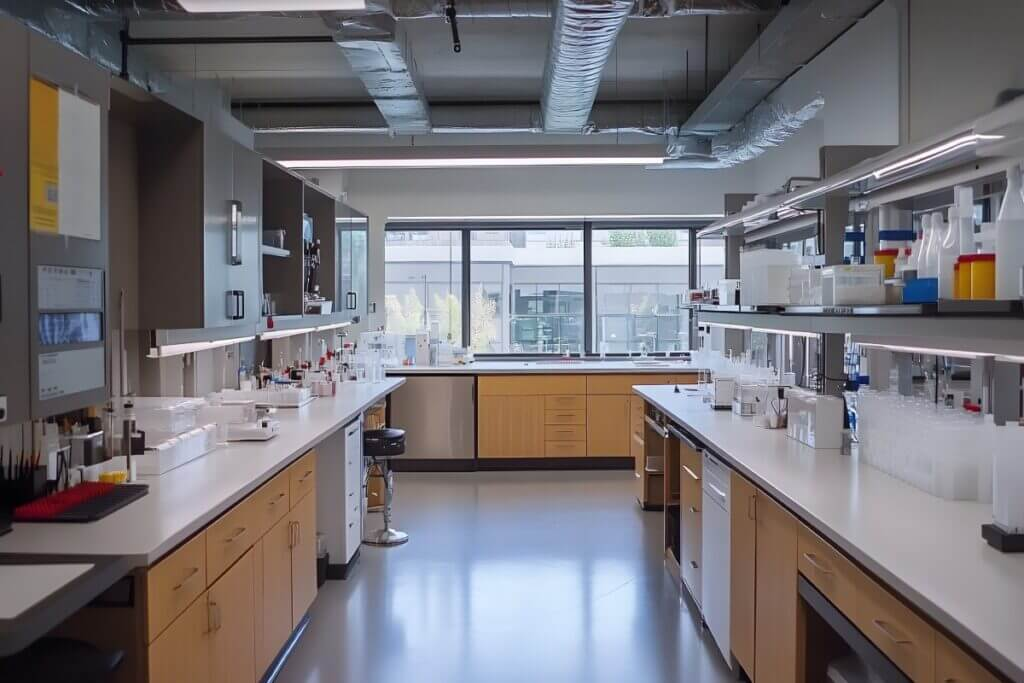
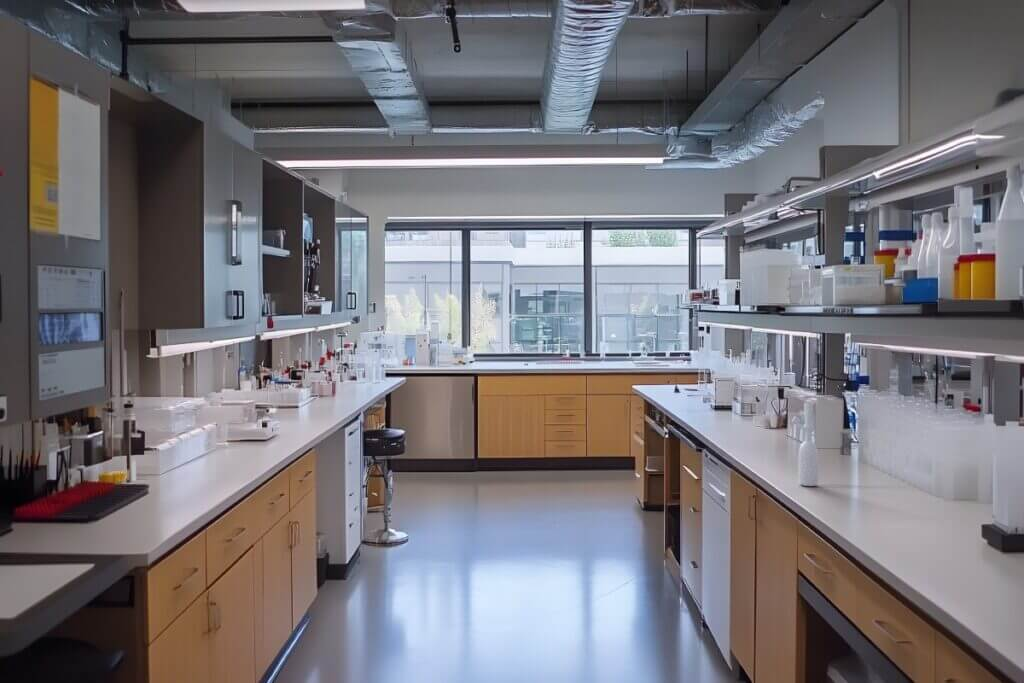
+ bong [791,402,819,487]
